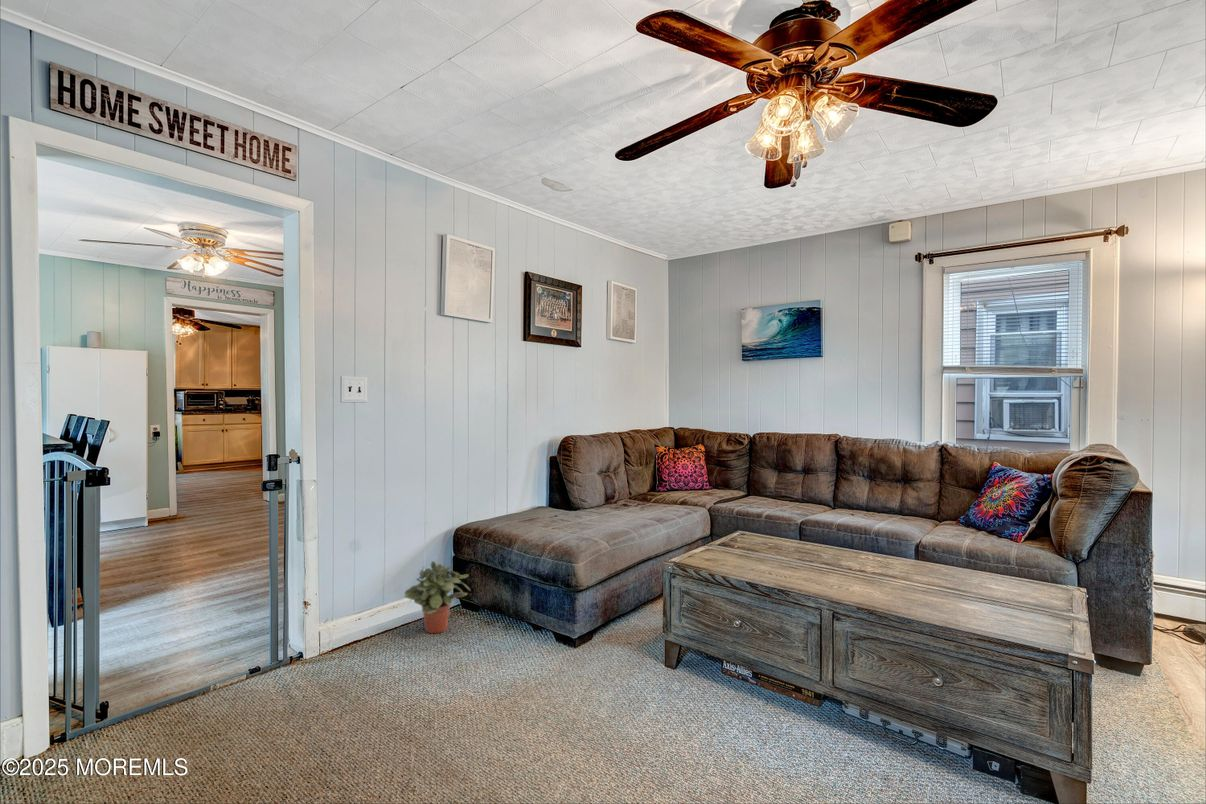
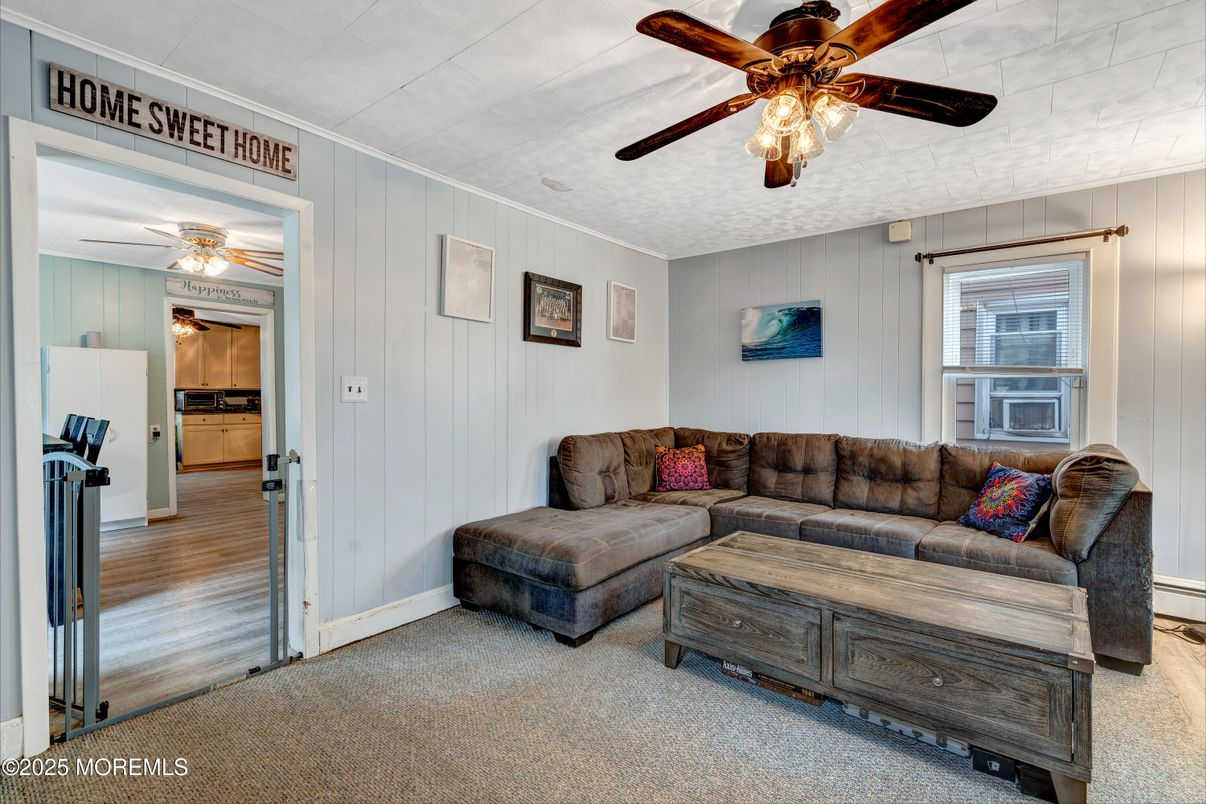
- potted plant [403,560,472,634]
